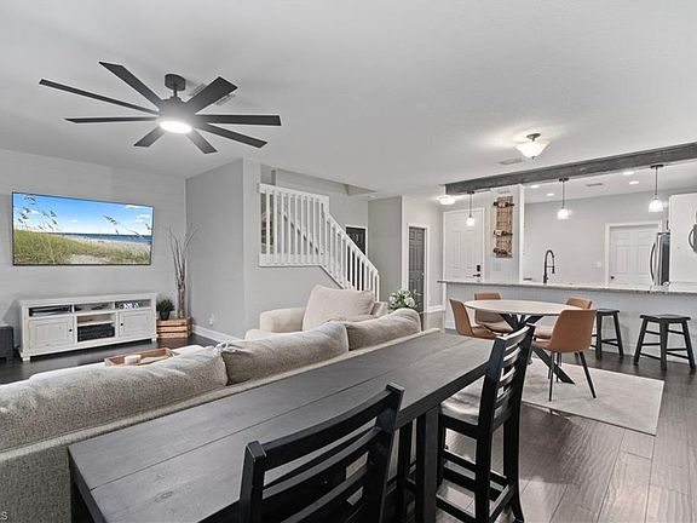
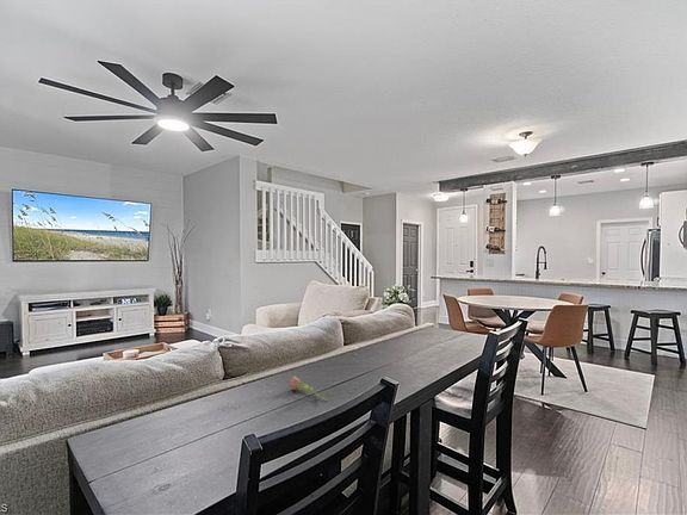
+ flower [286,376,329,402]
